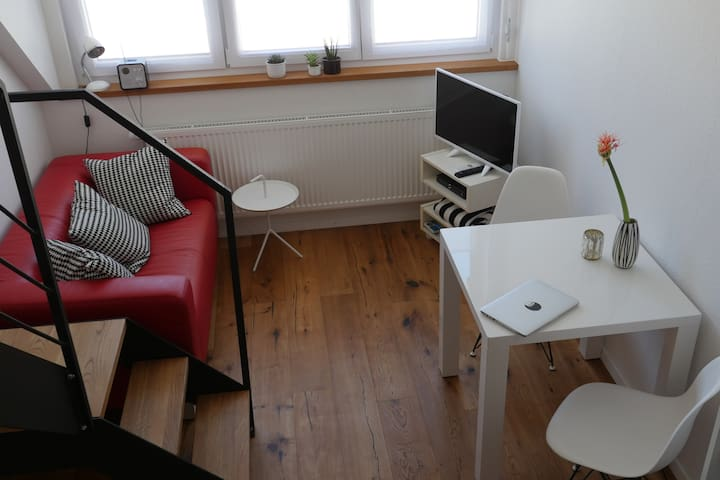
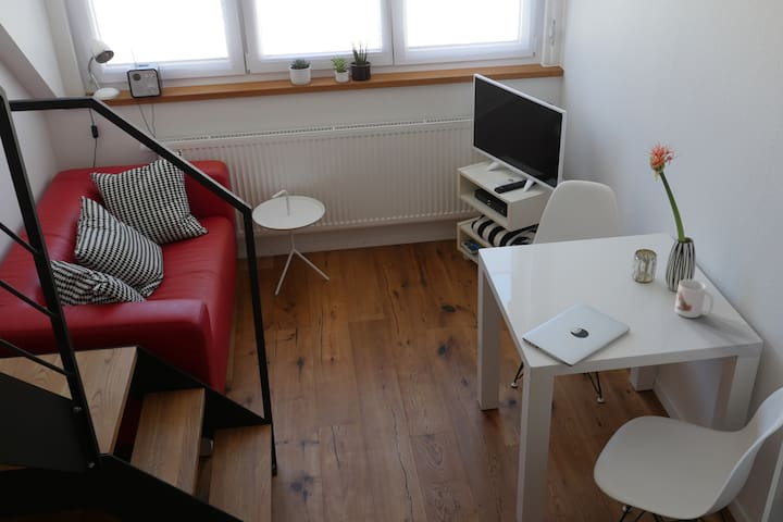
+ mug [674,278,714,319]
